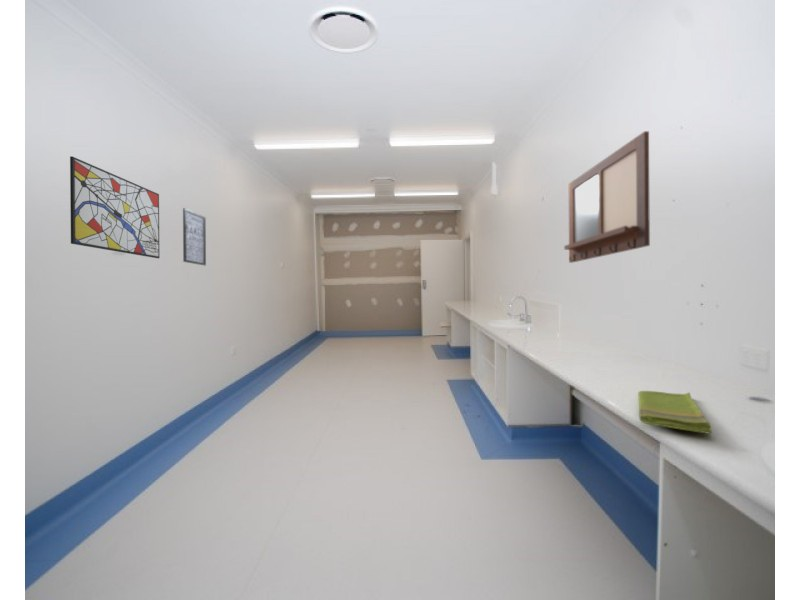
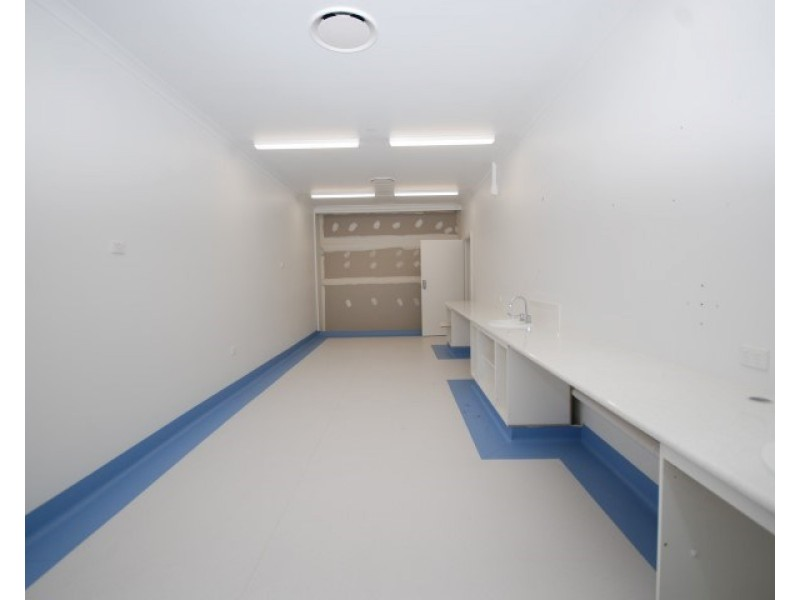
- writing board [563,130,651,264]
- wall art [69,155,161,259]
- wall art [182,207,207,267]
- dish towel [637,390,713,435]
